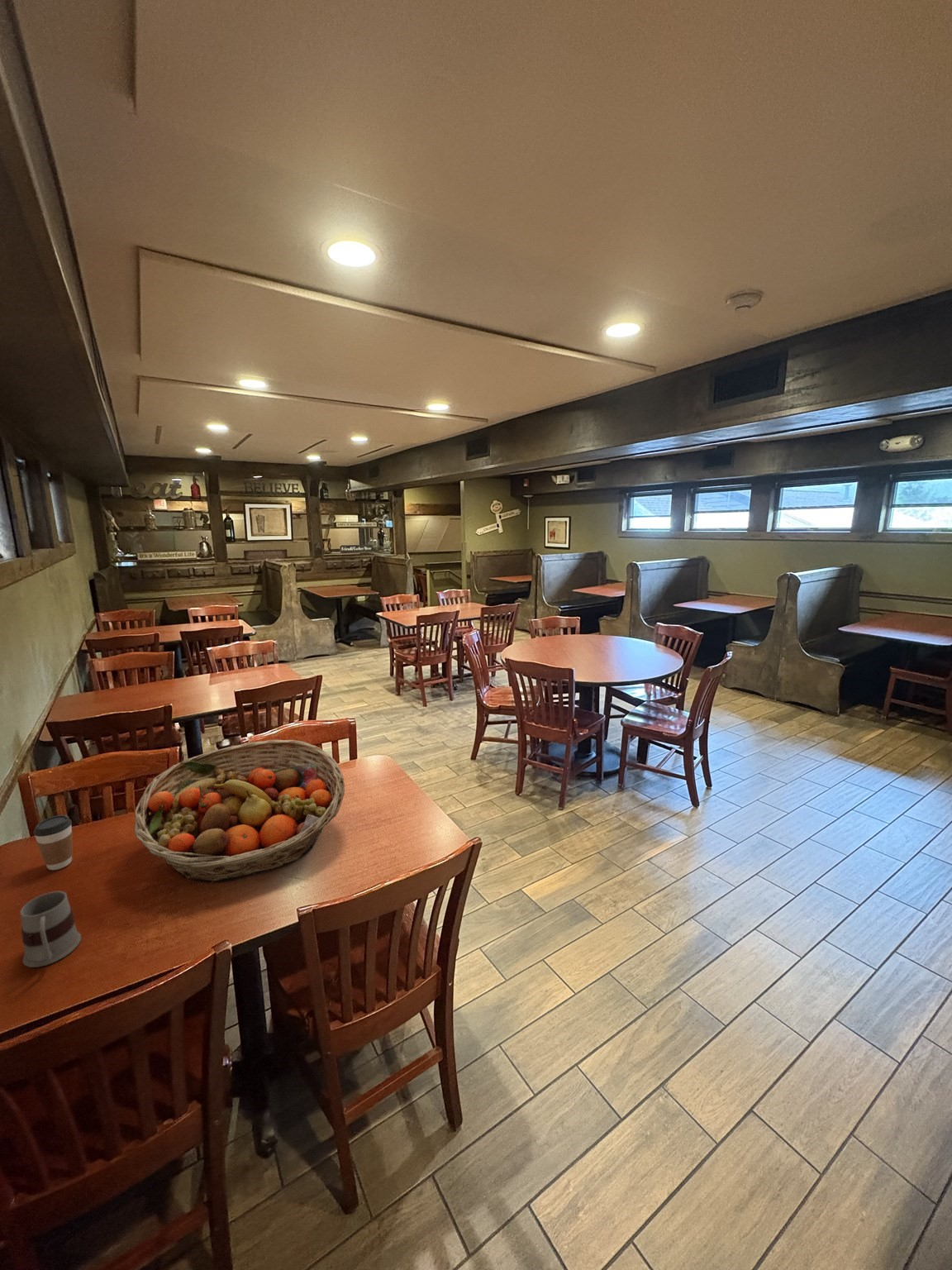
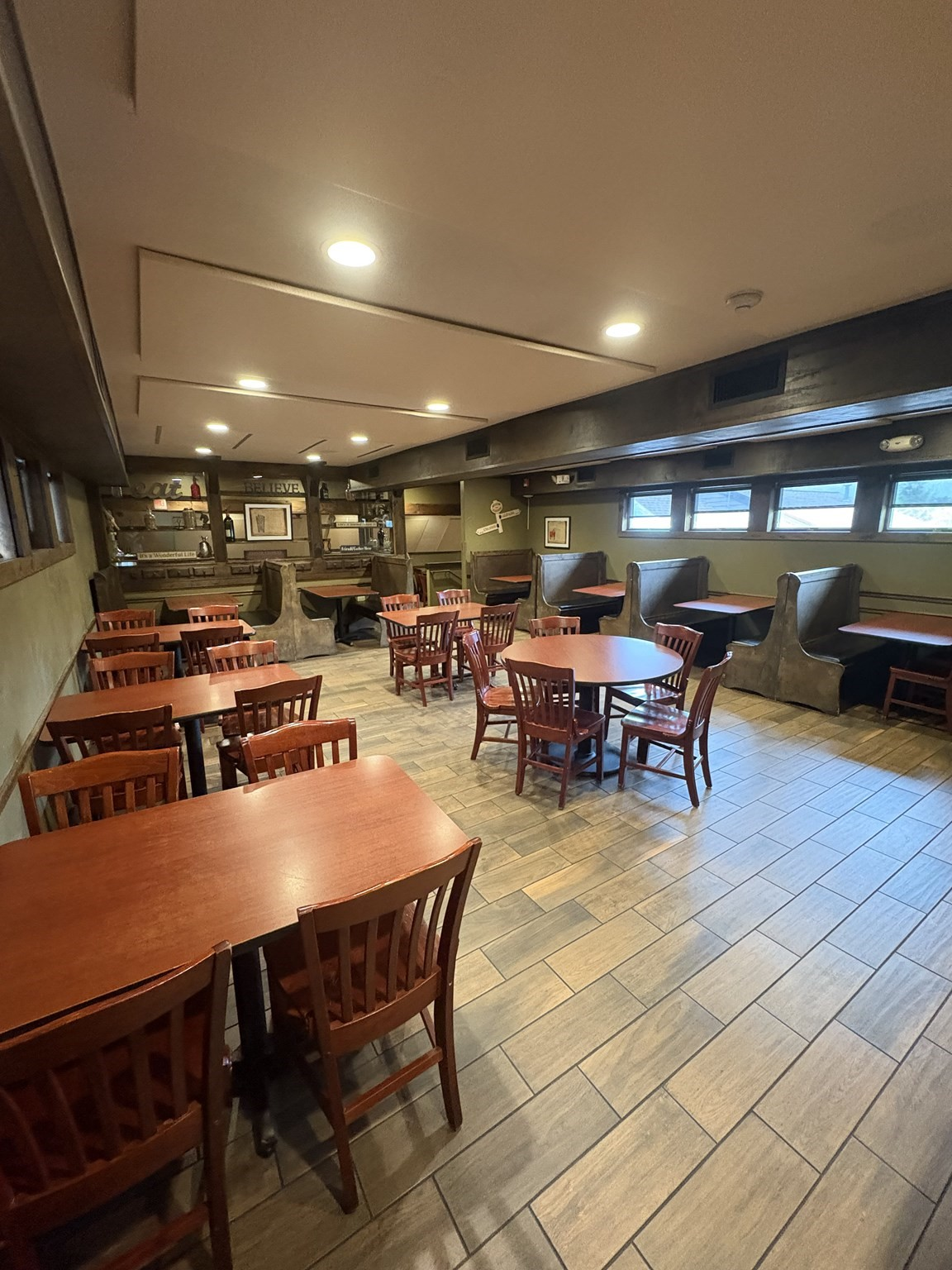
- fruit basket [133,739,345,884]
- mug [19,890,82,968]
- coffee cup [33,814,74,871]
